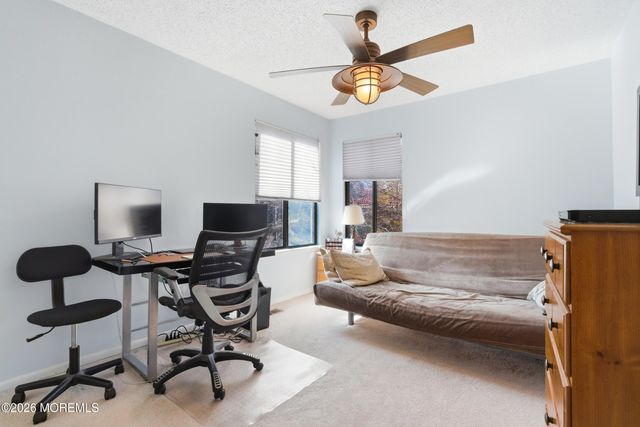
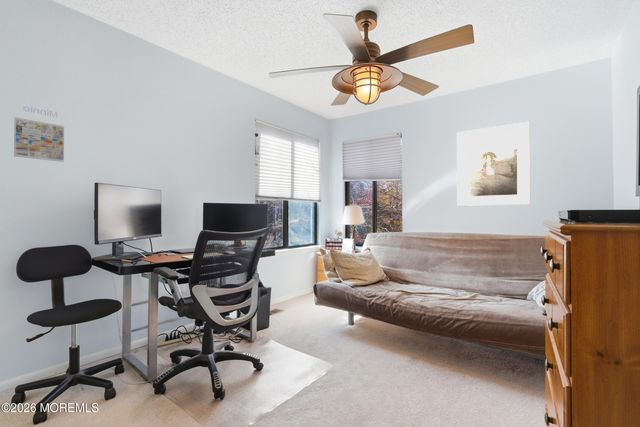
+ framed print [456,120,531,207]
+ calendar [13,105,65,163]
